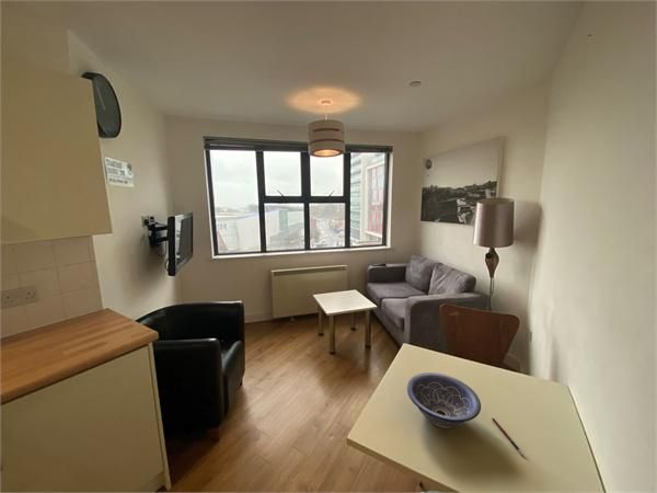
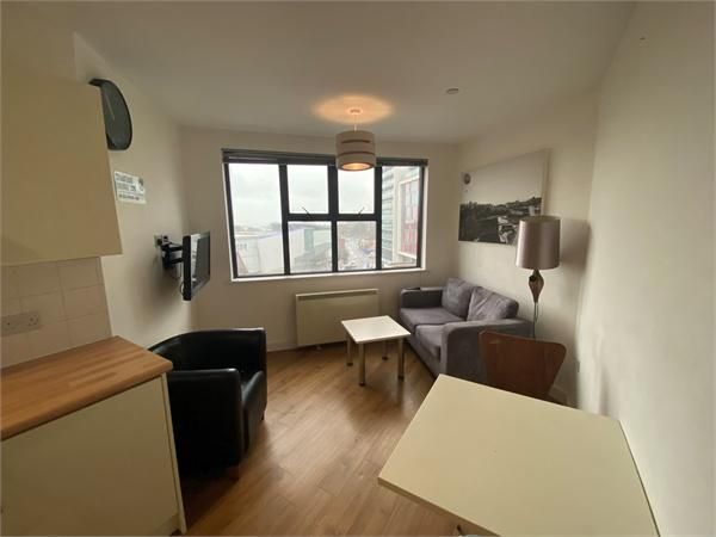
- pen [491,416,525,456]
- decorative bowl [406,371,482,429]
